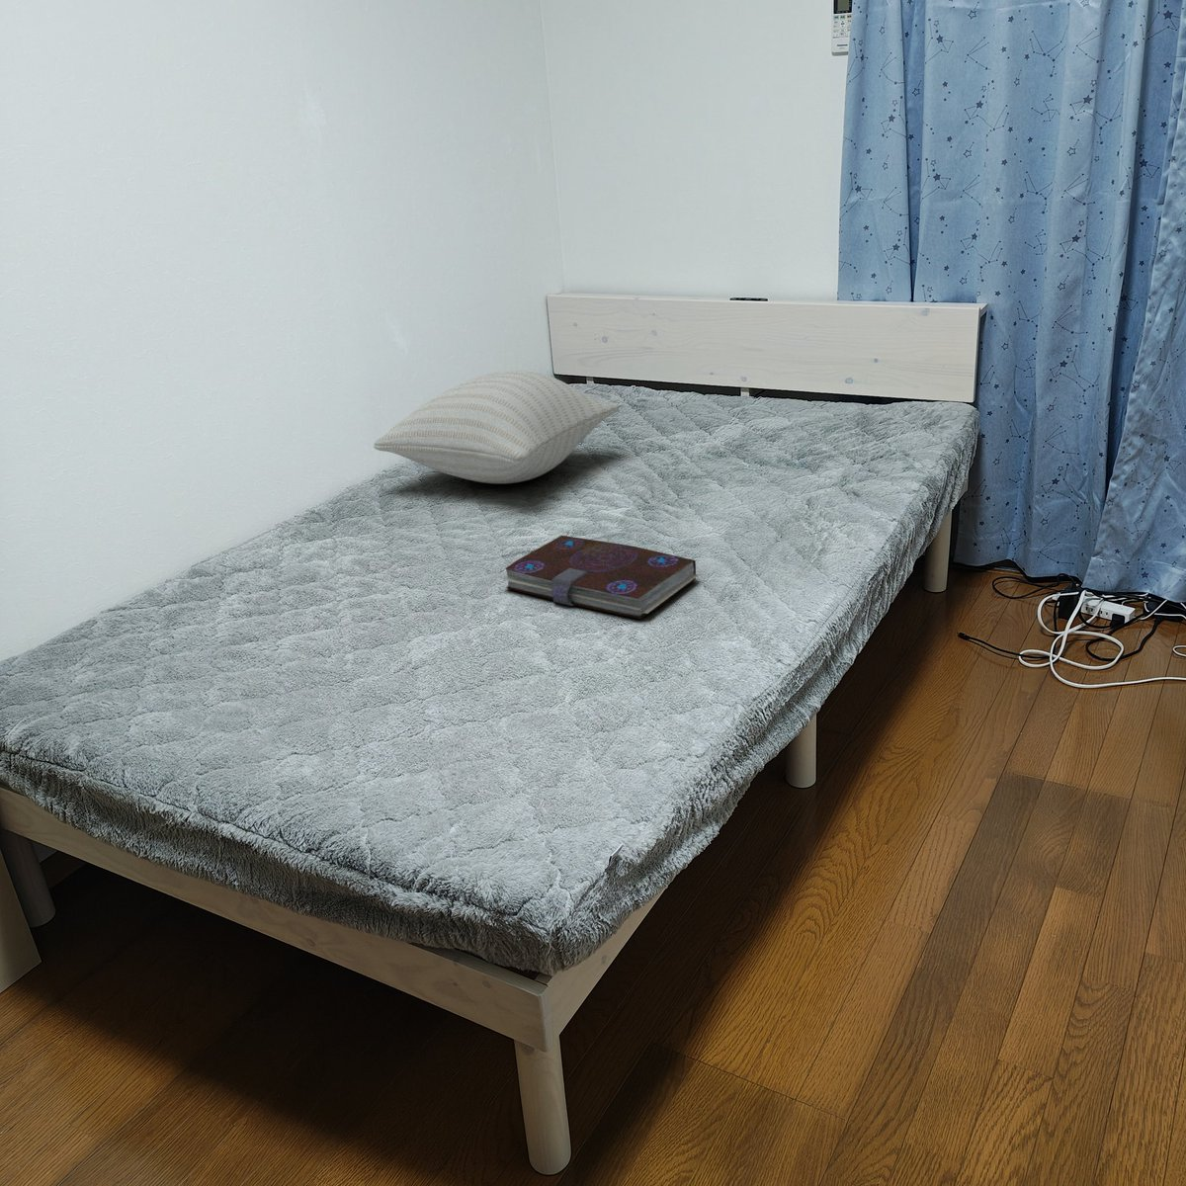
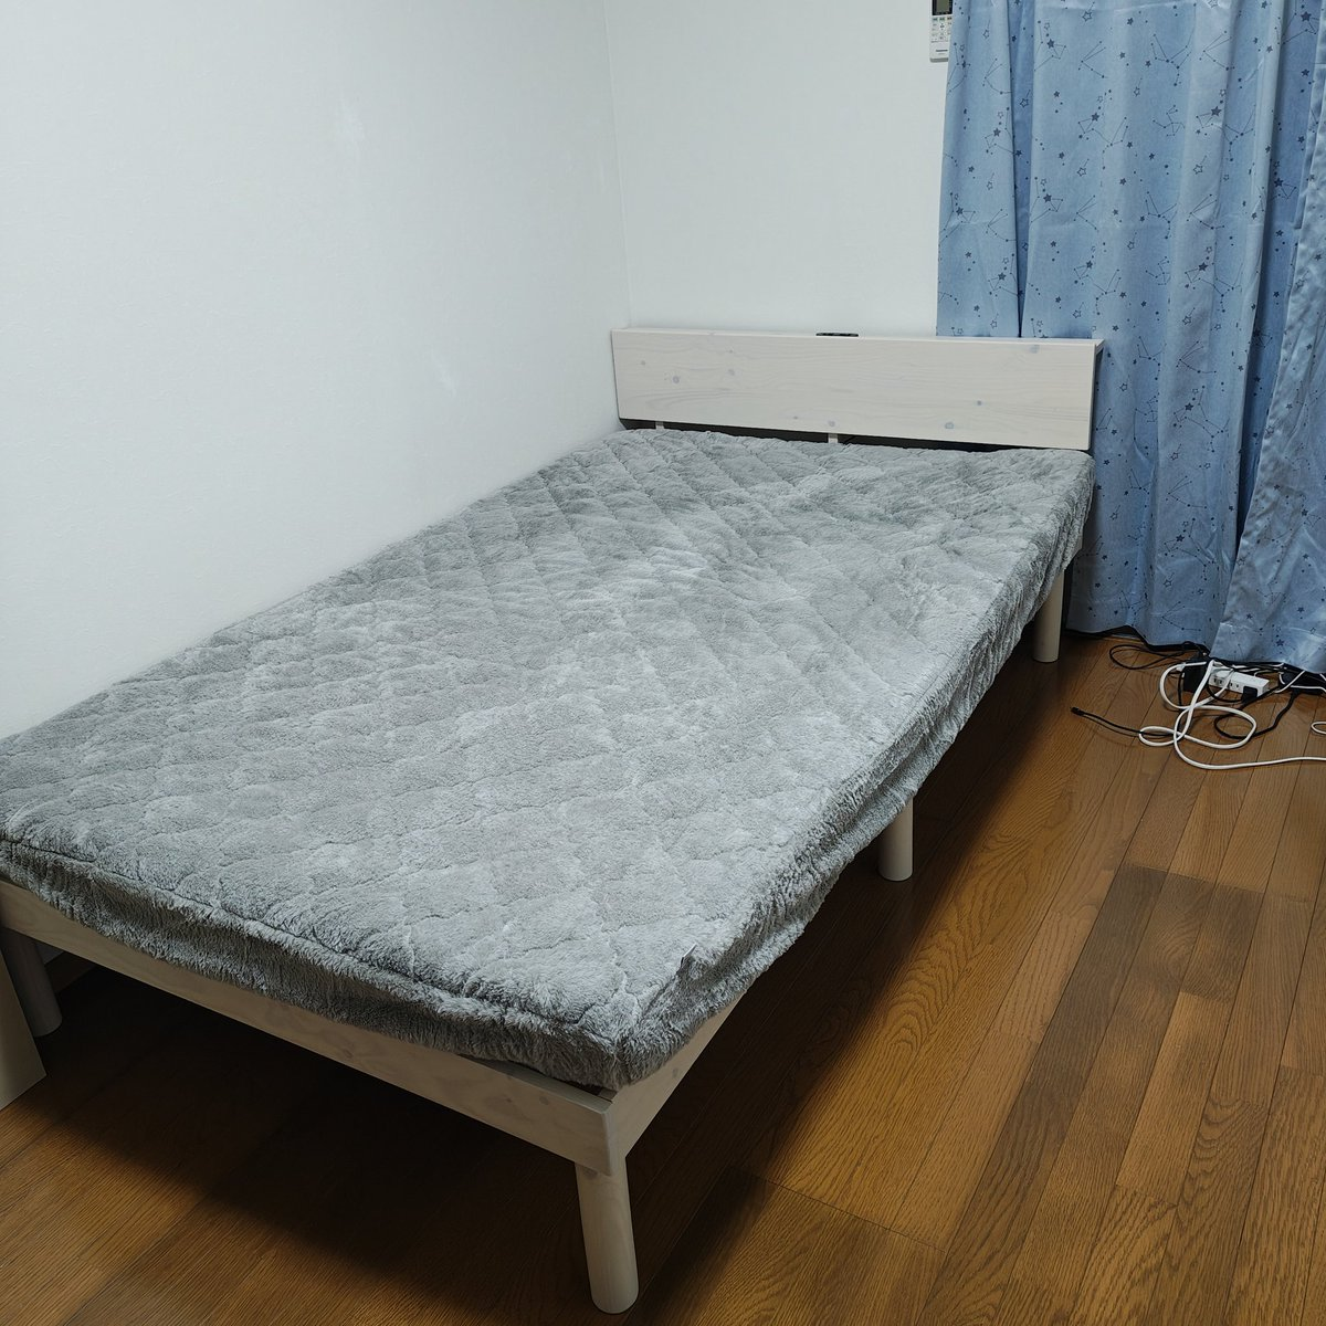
- pillow [373,369,620,484]
- book [501,534,698,620]
